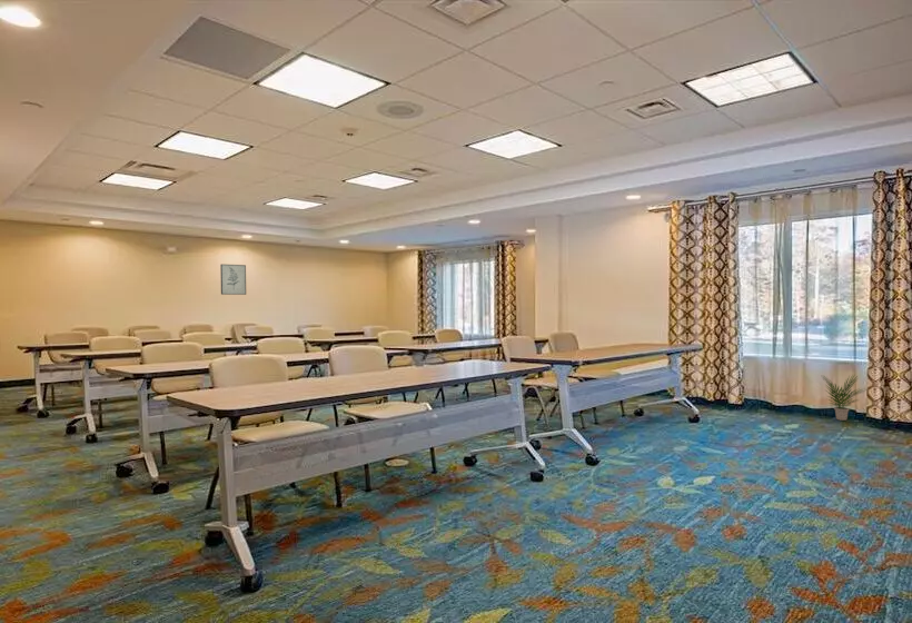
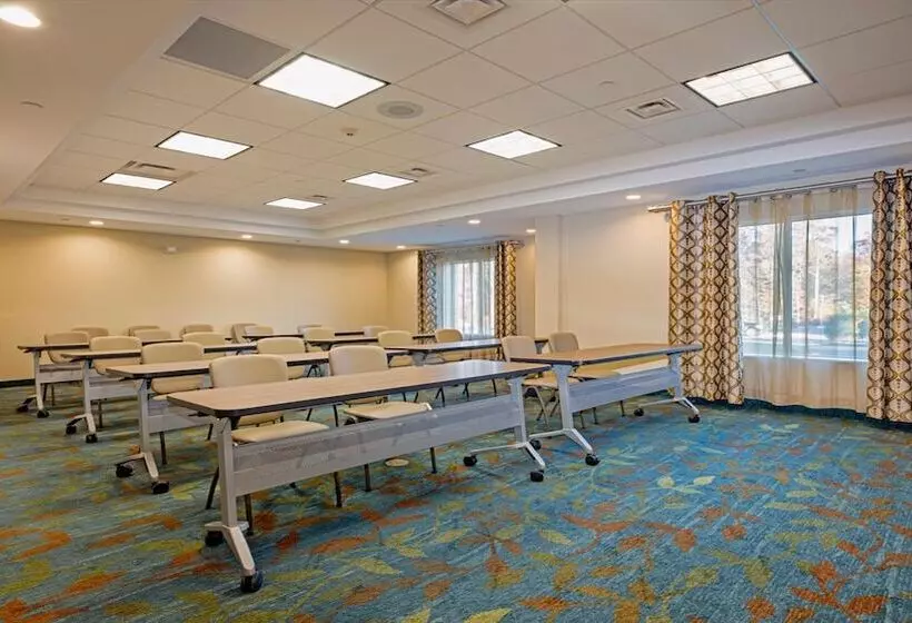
- potted plant [816,374,868,422]
- wall art [219,264,247,296]
